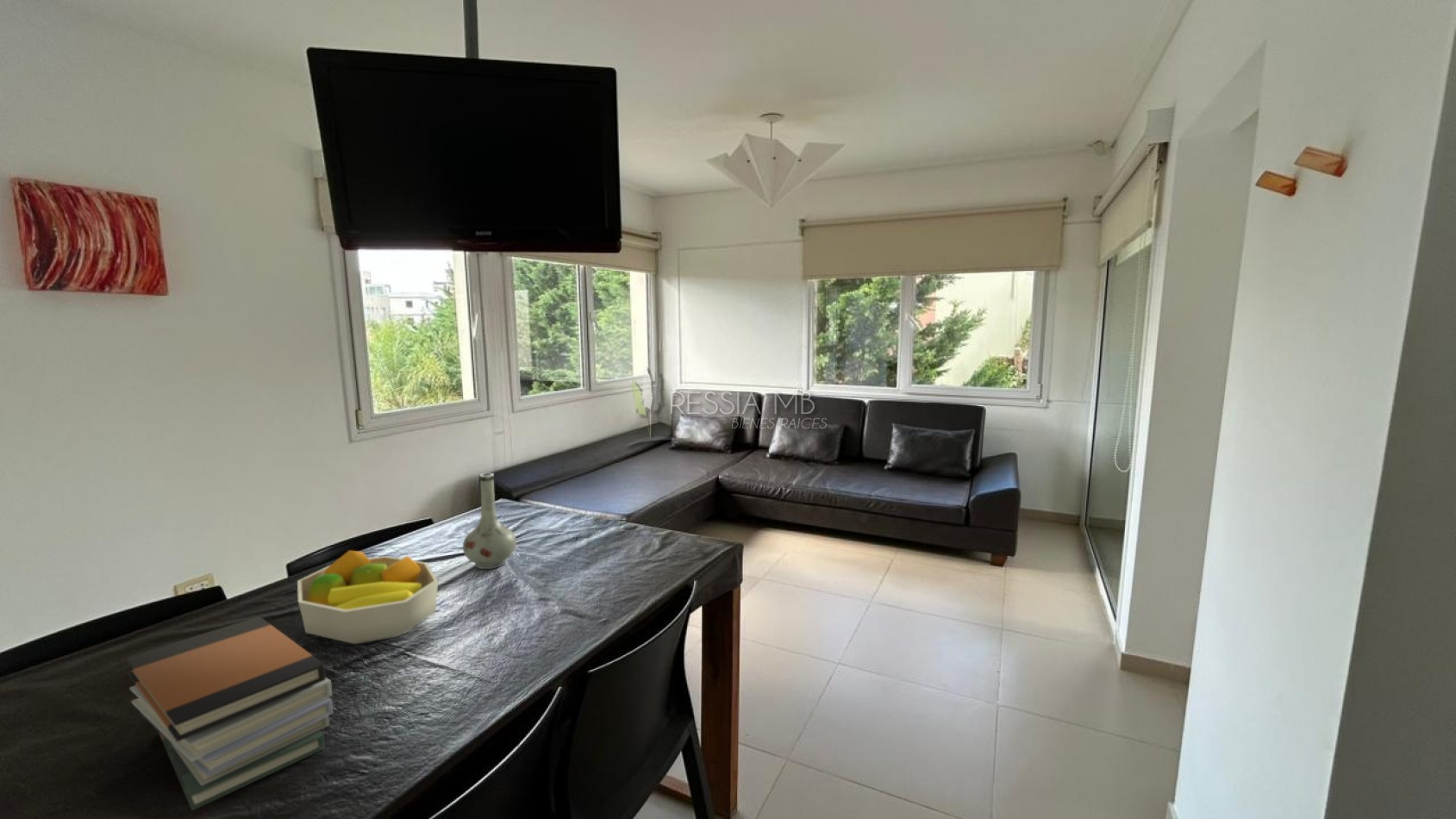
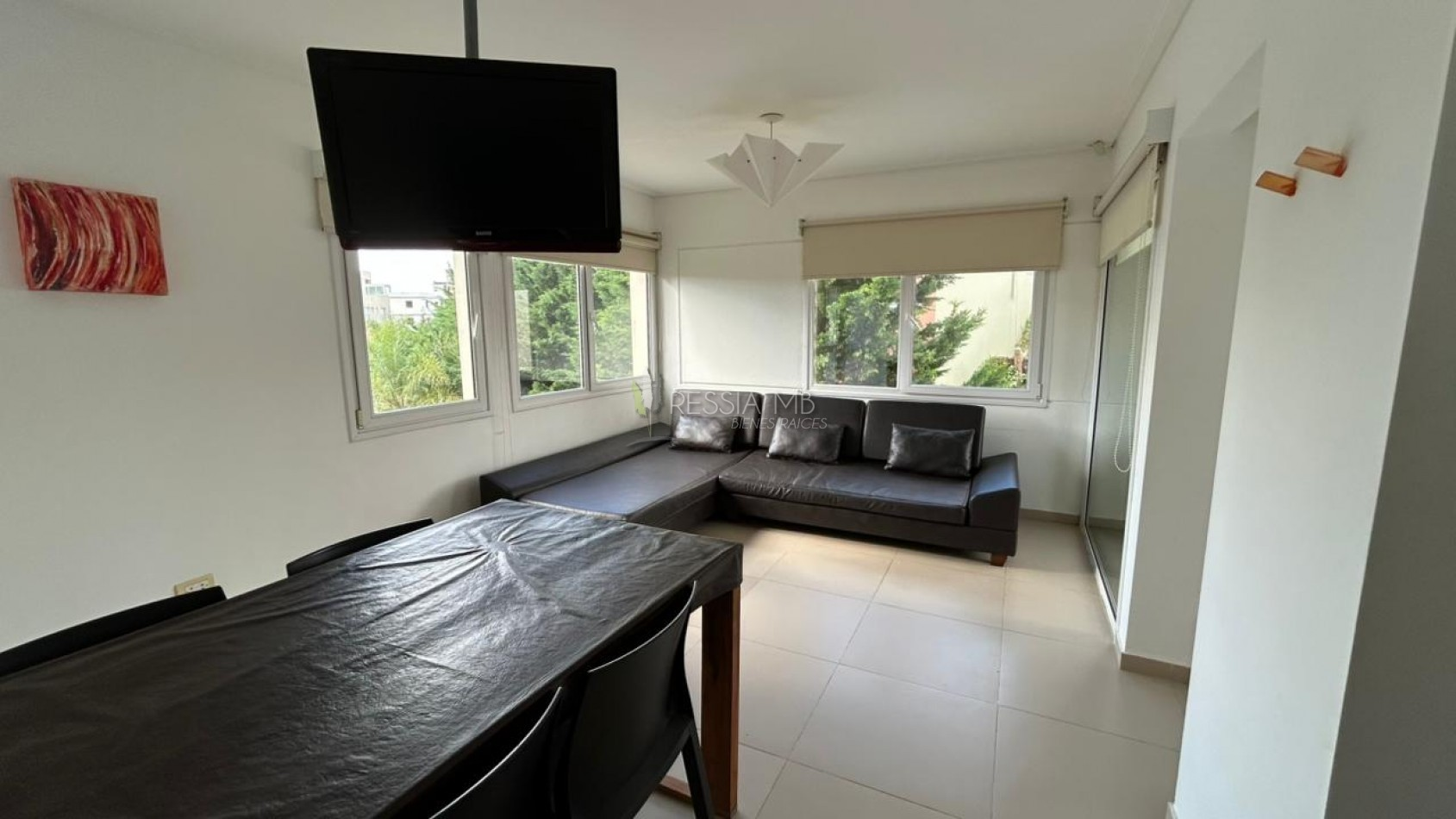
- book stack [125,616,334,811]
- vase [462,472,517,570]
- fruit bowl [297,549,439,645]
